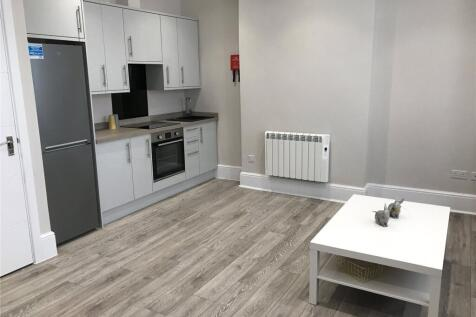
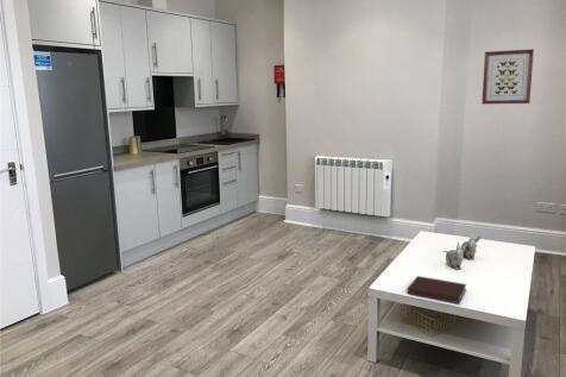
+ wall art [480,48,535,106]
+ notebook [407,275,467,304]
